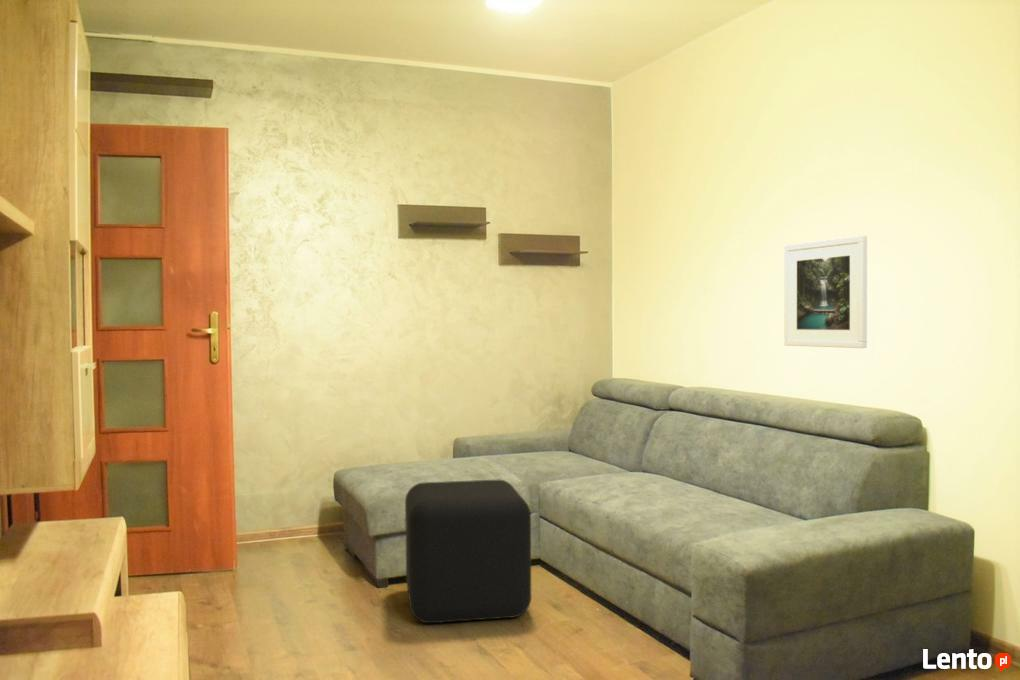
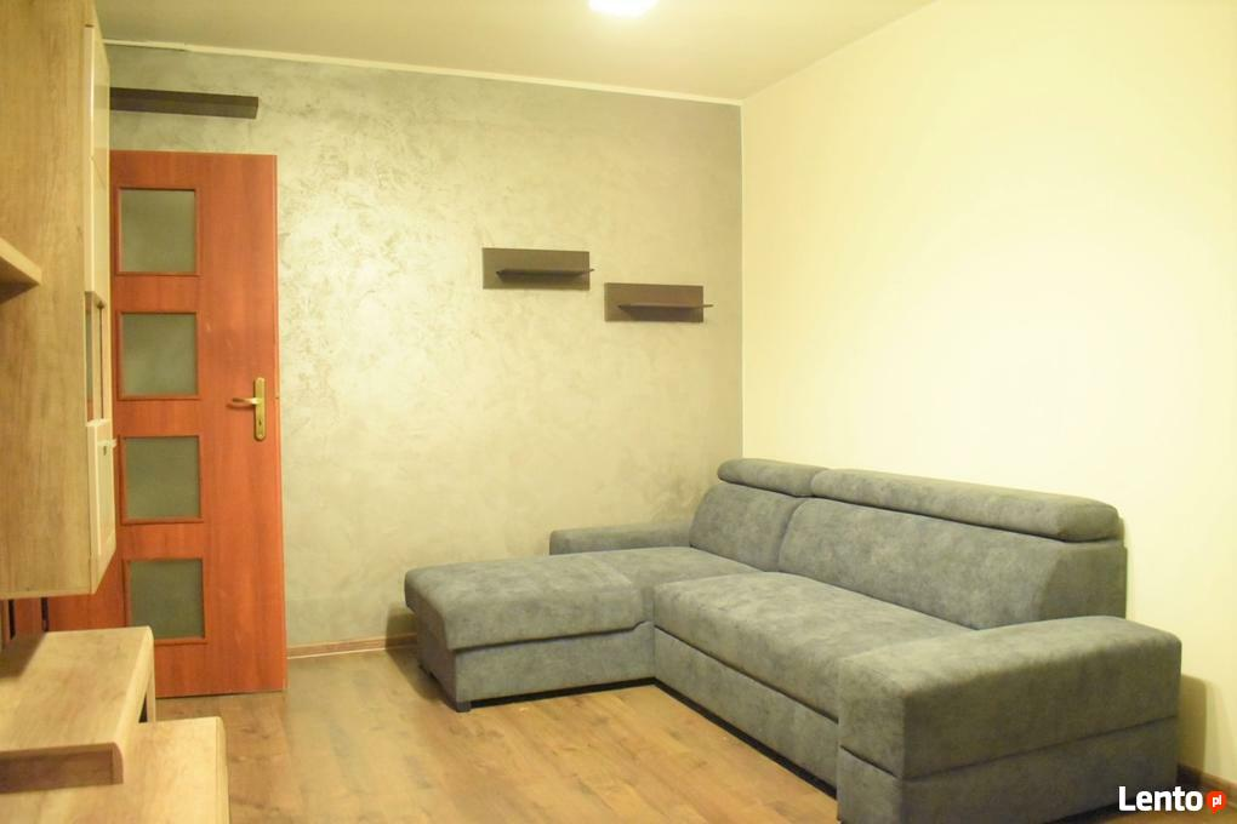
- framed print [783,235,868,349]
- cube [404,479,532,624]
